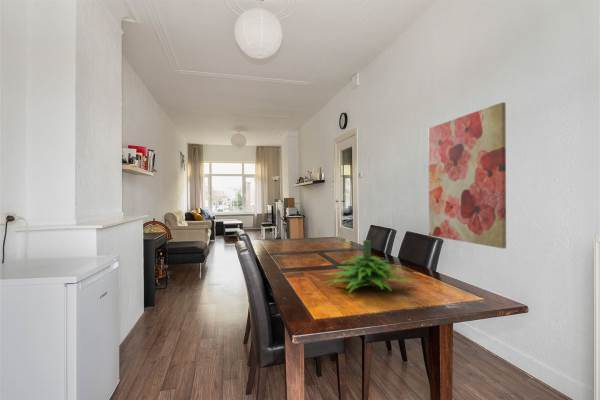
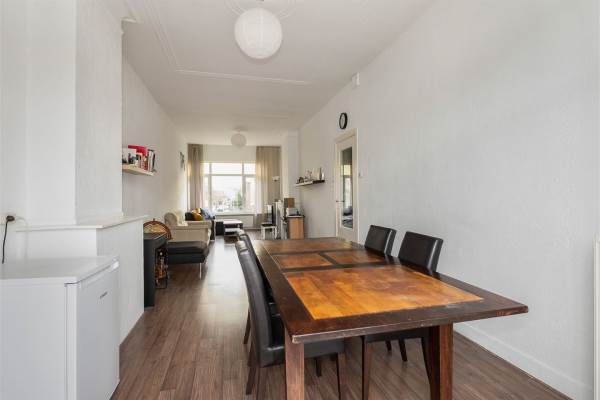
- wall art [427,101,507,249]
- plant [321,239,415,294]
